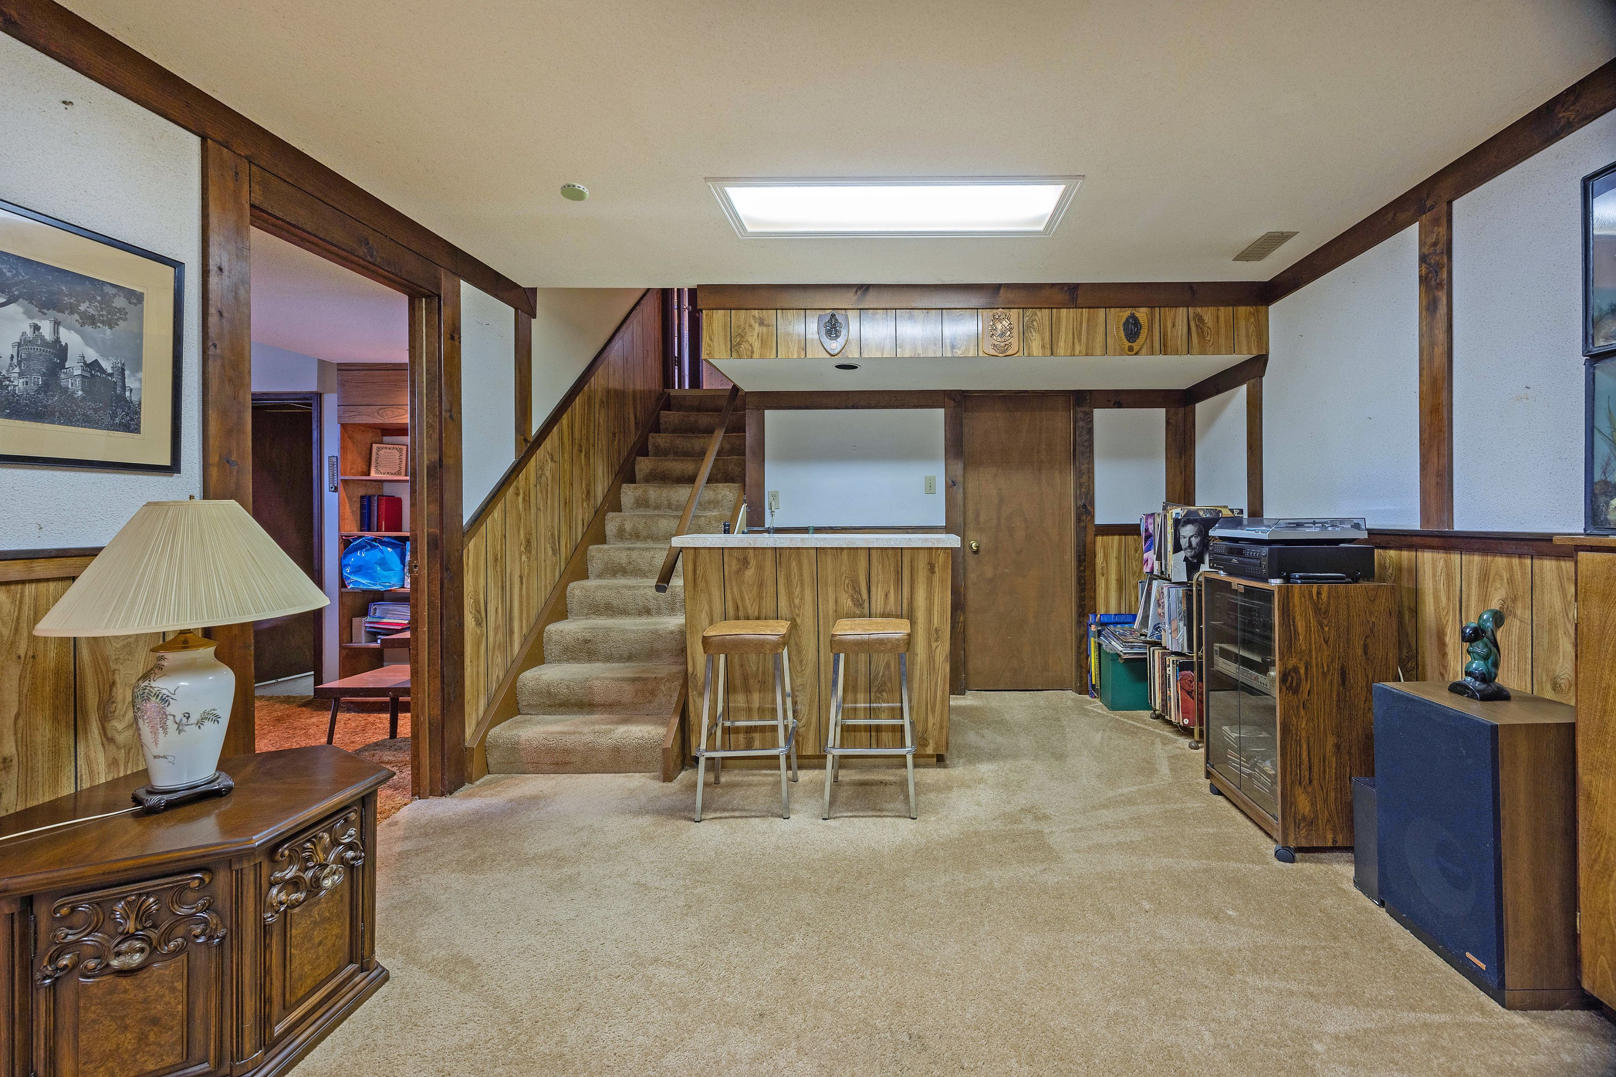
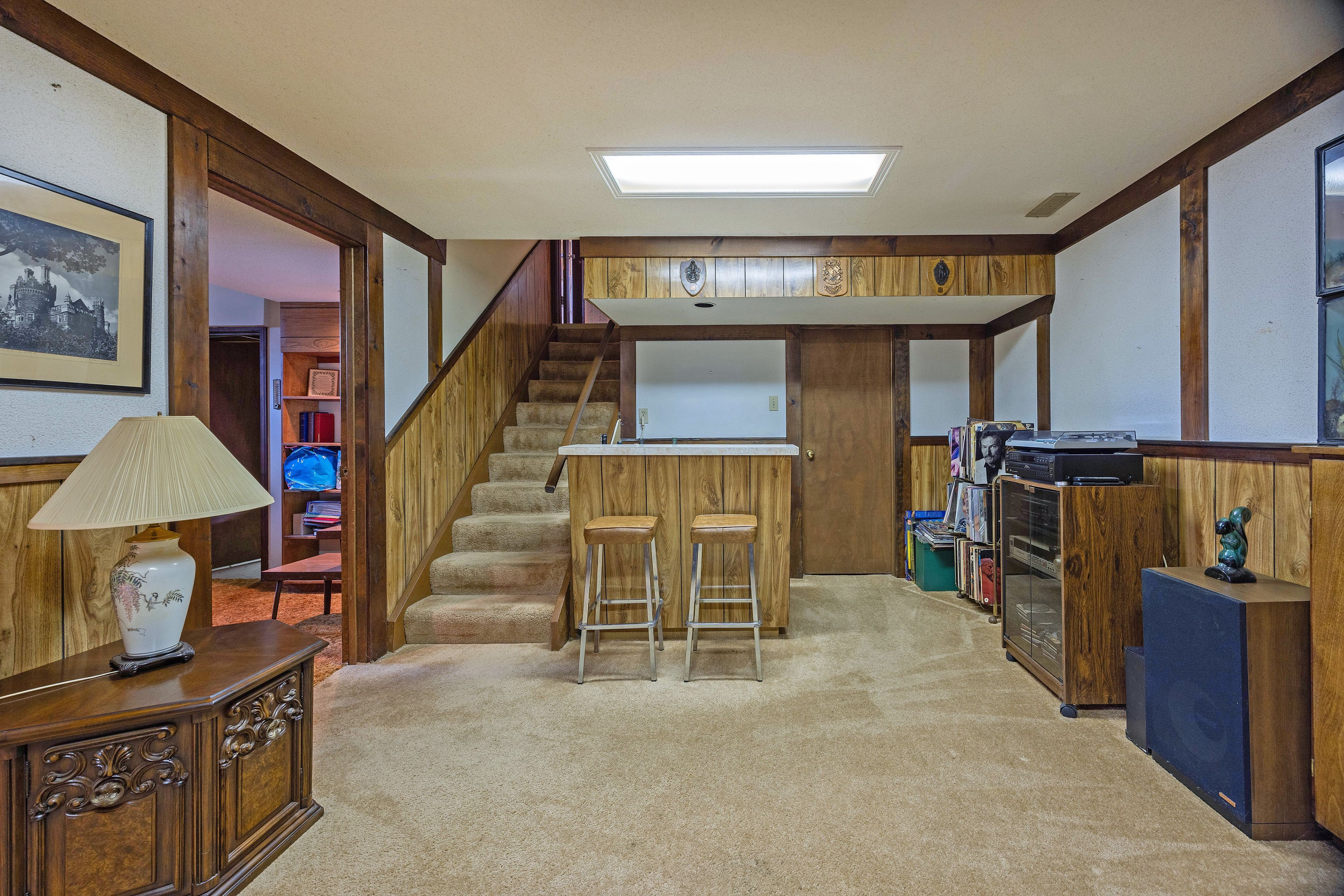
- smoke detector [560,183,589,202]
